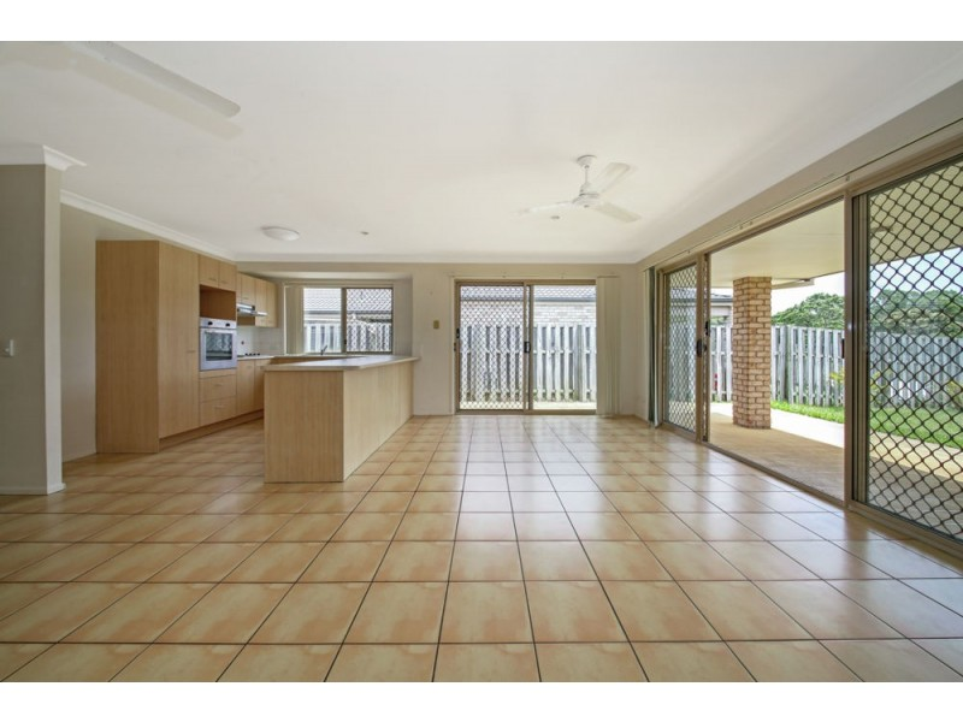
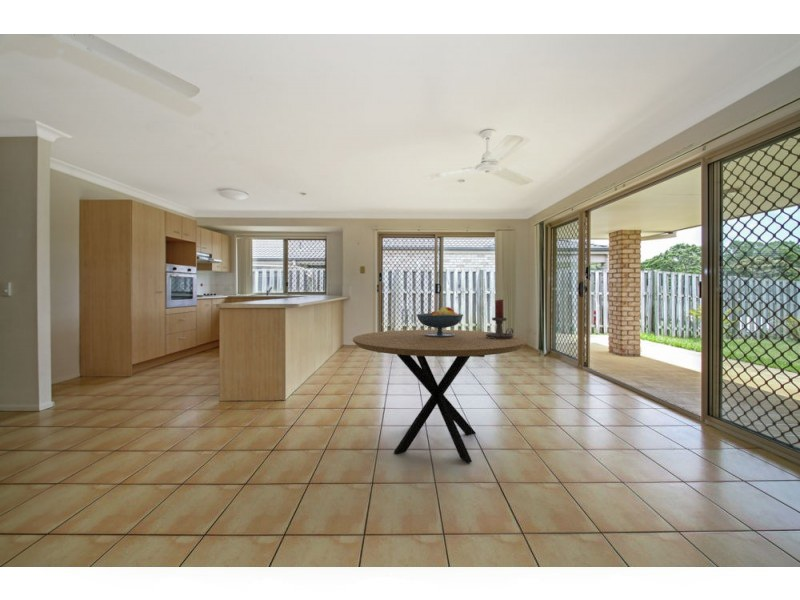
+ candle holder [485,298,515,339]
+ dining table [352,329,528,464]
+ fruit bowl [416,306,464,337]
